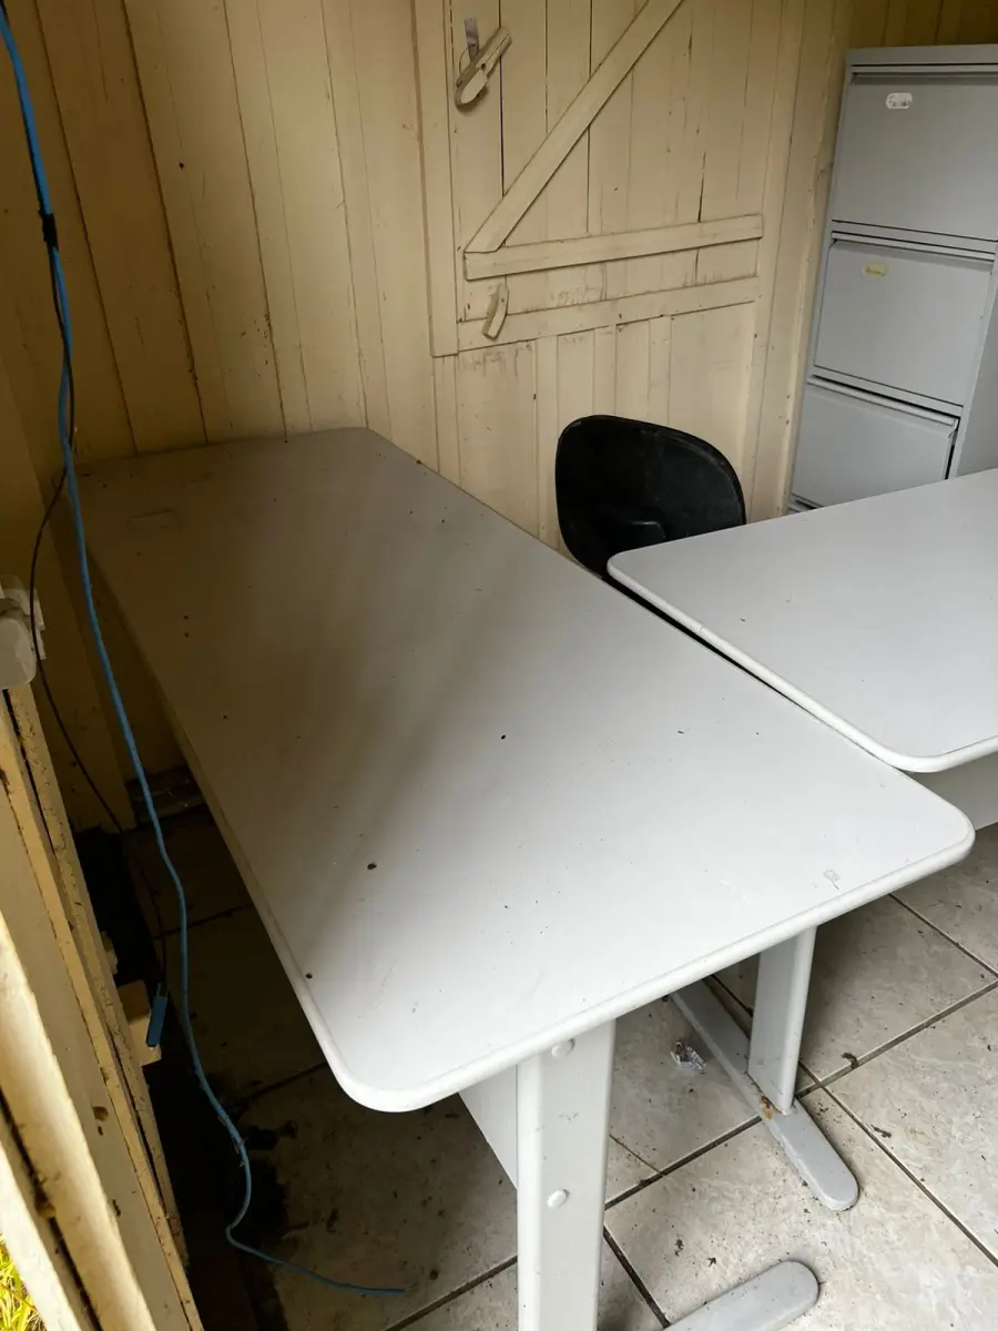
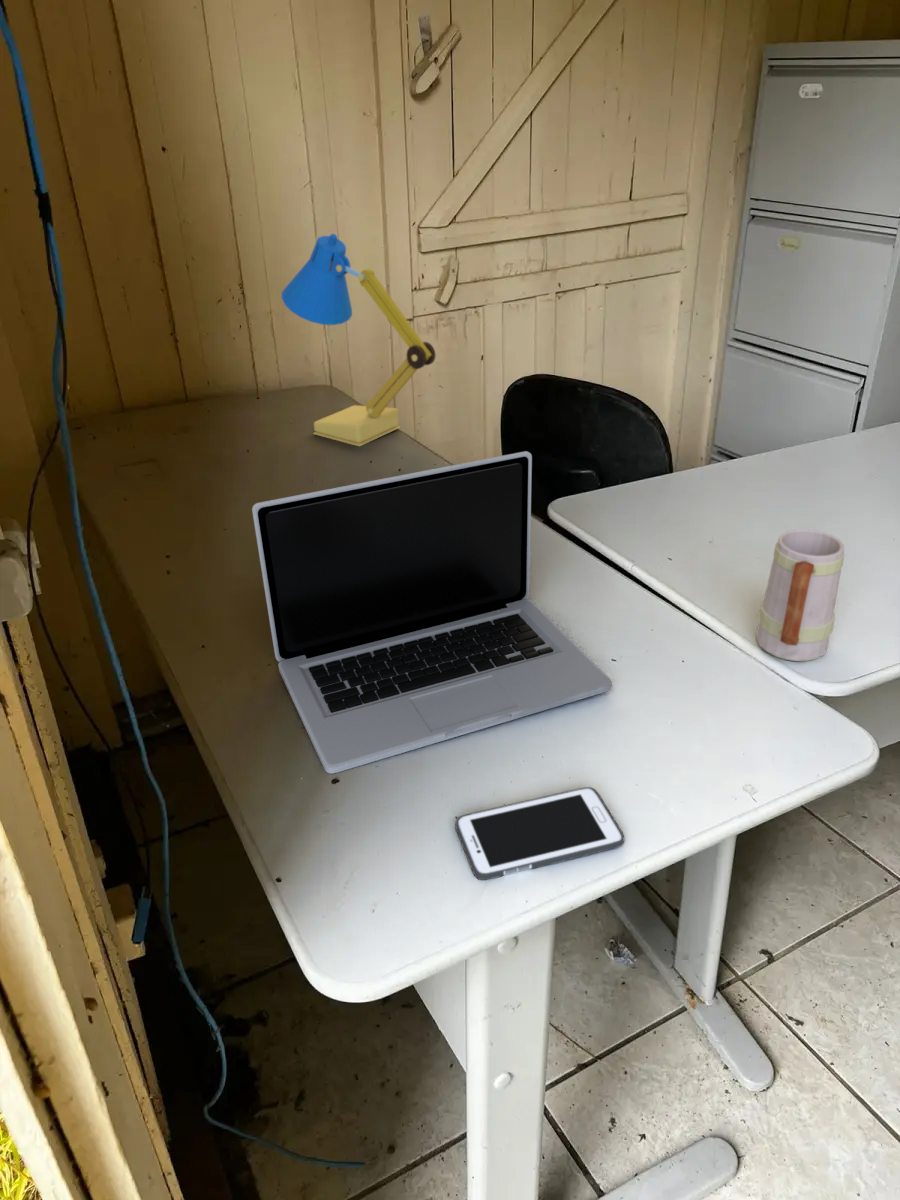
+ mug [755,528,845,662]
+ laptop [251,450,613,774]
+ cell phone [454,786,625,881]
+ desk lamp [281,233,437,447]
